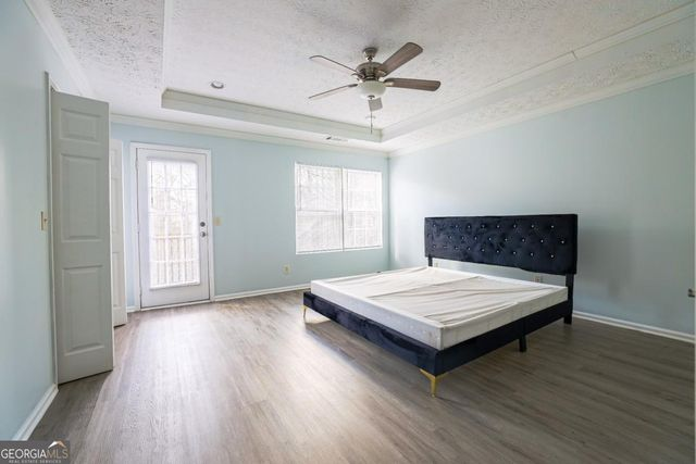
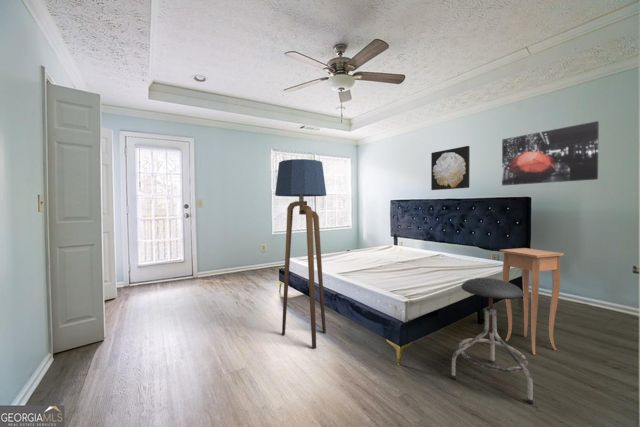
+ wall art [501,120,600,186]
+ floor lamp [274,158,327,350]
+ wall art [430,145,471,191]
+ side table [499,247,565,356]
+ stool [450,277,534,404]
